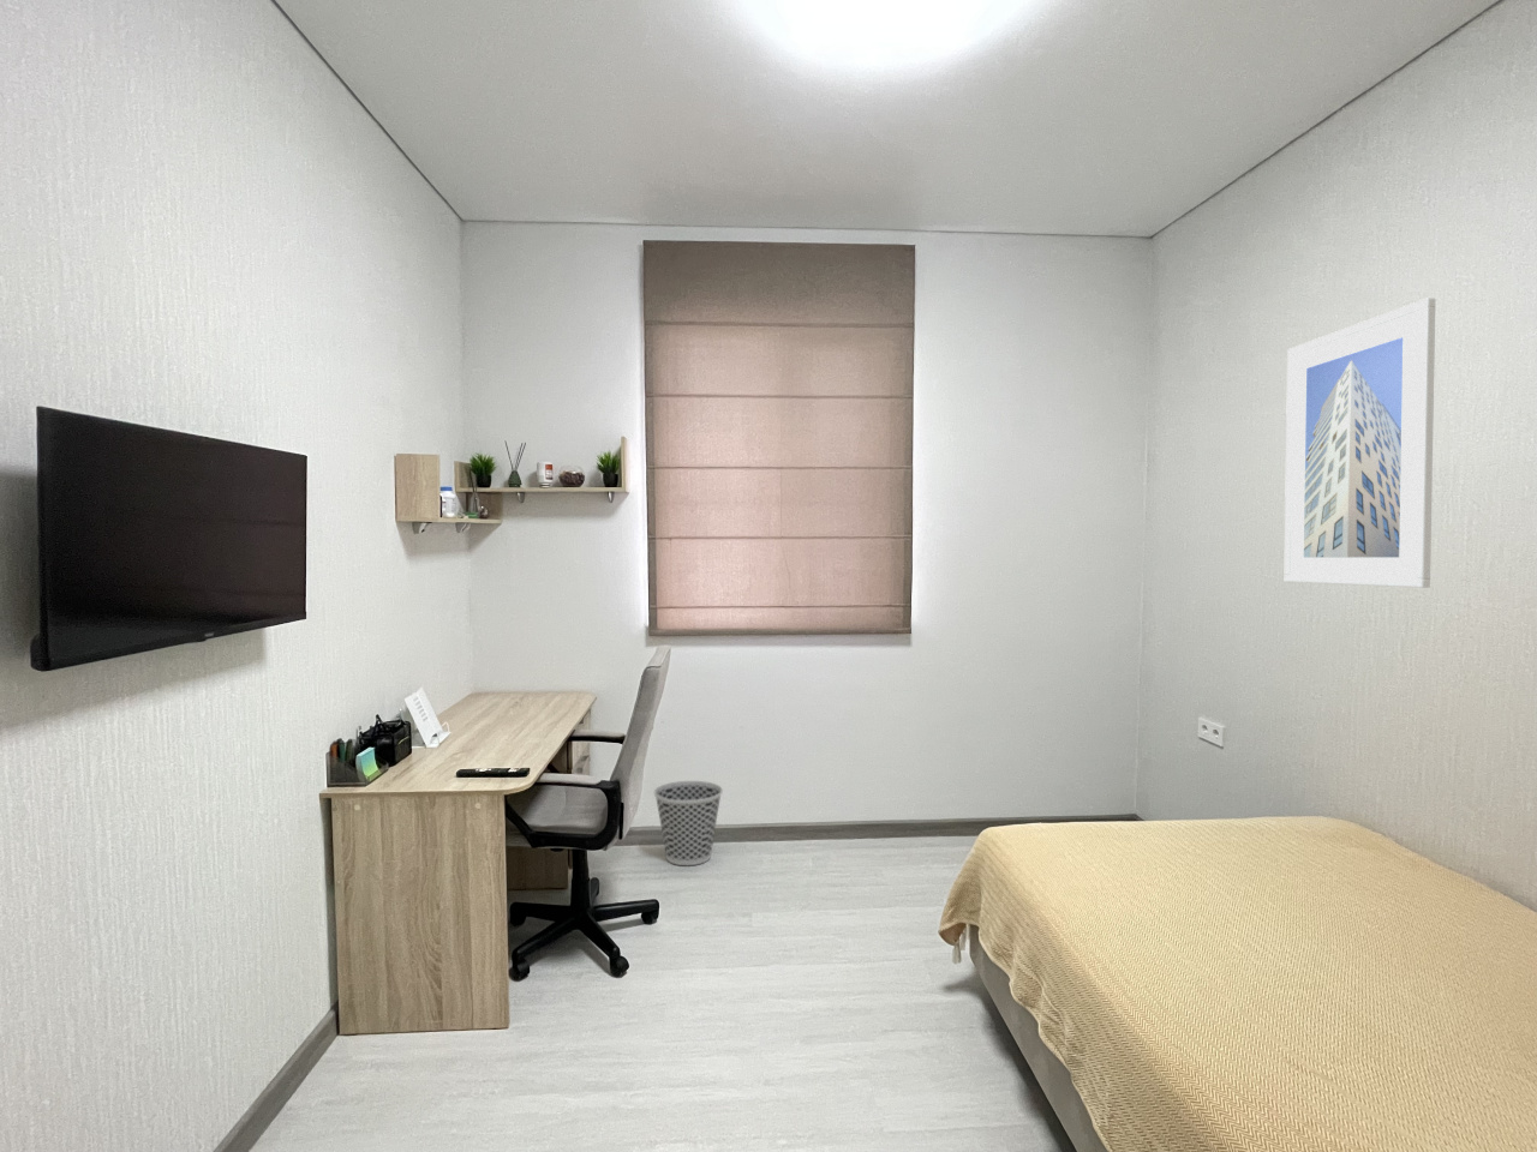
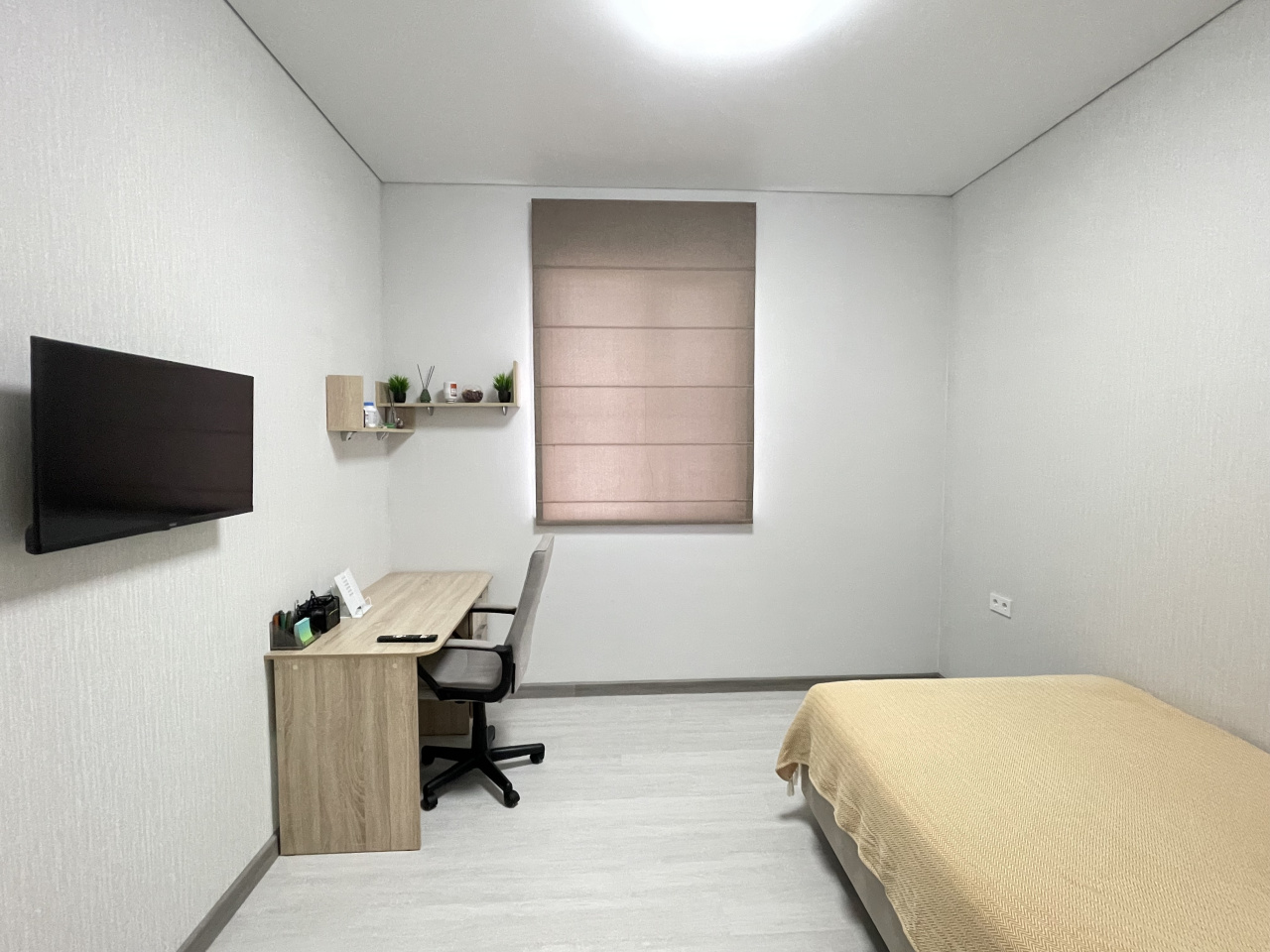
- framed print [1284,296,1437,589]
- wastebasket [654,781,724,866]
